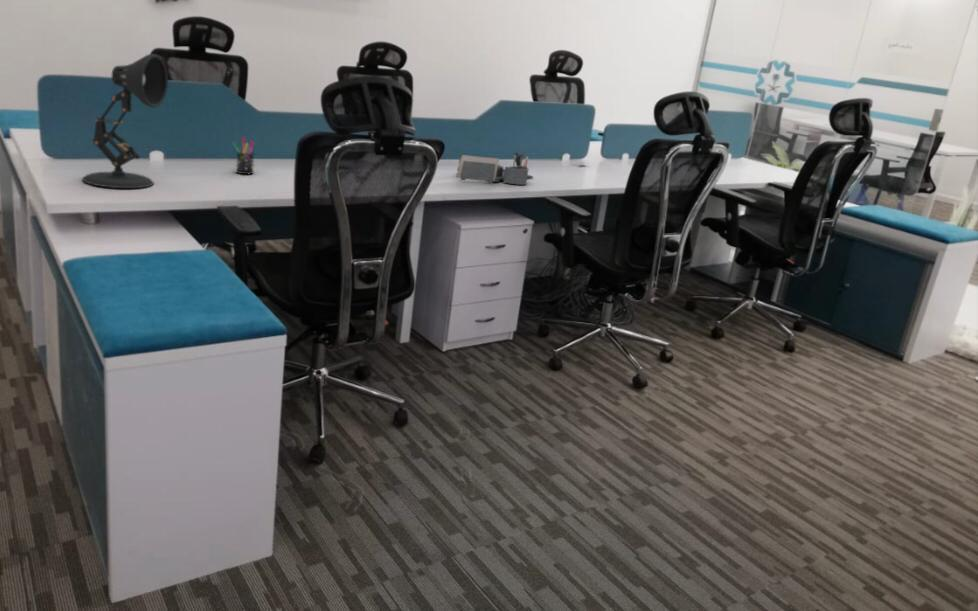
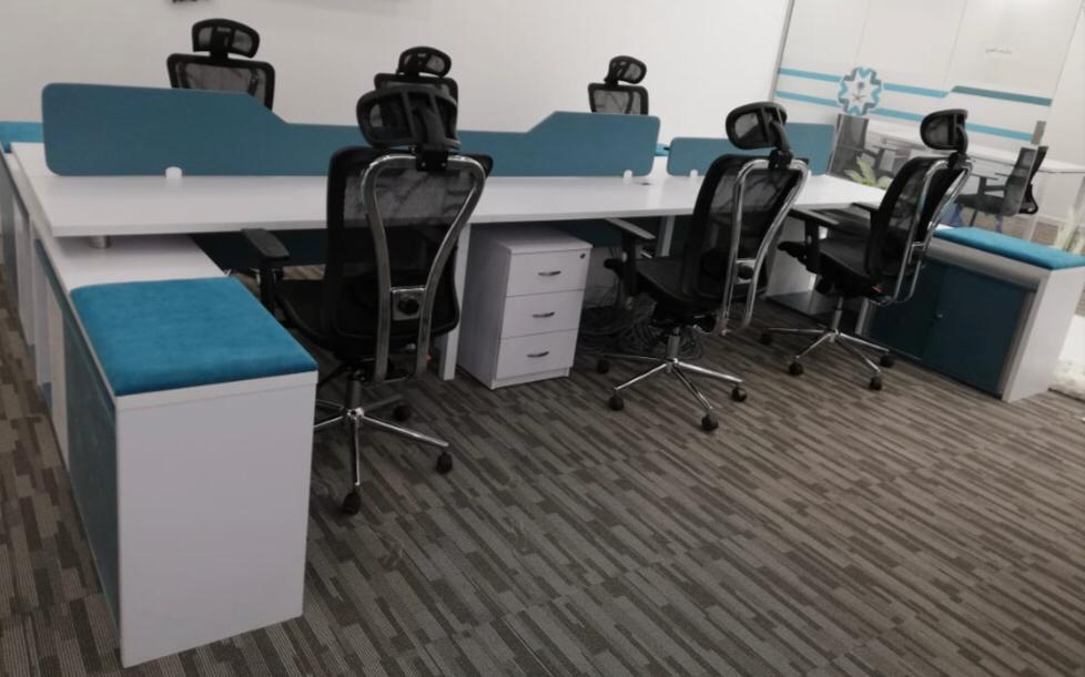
- pen holder [231,135,255,175]
- desk lamp [81,53,169,189]
- desk organizer [455,151,534,186]
